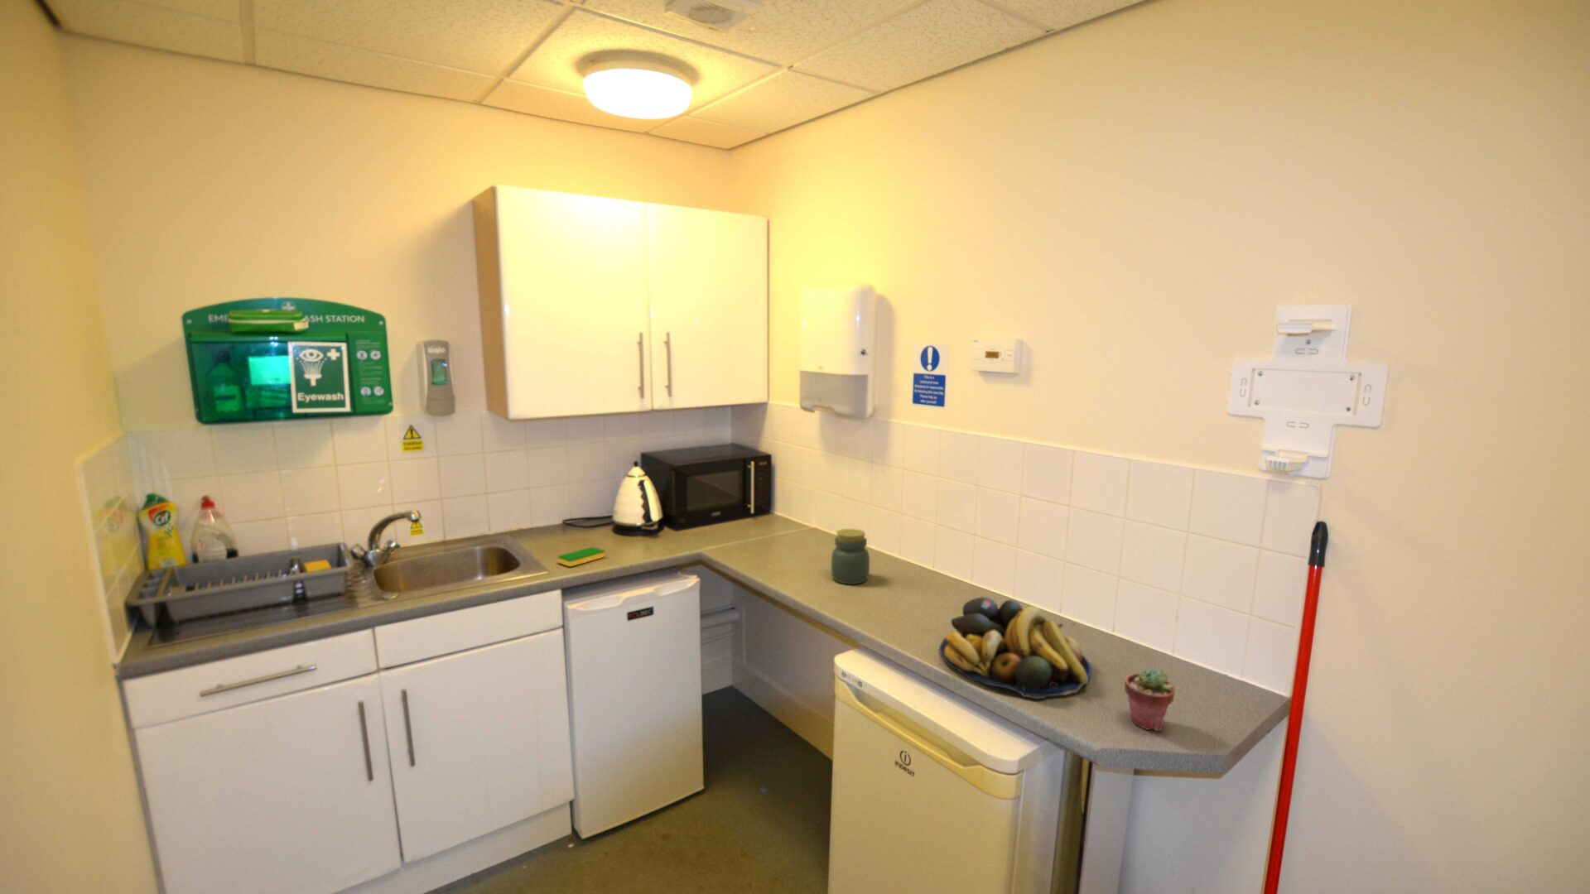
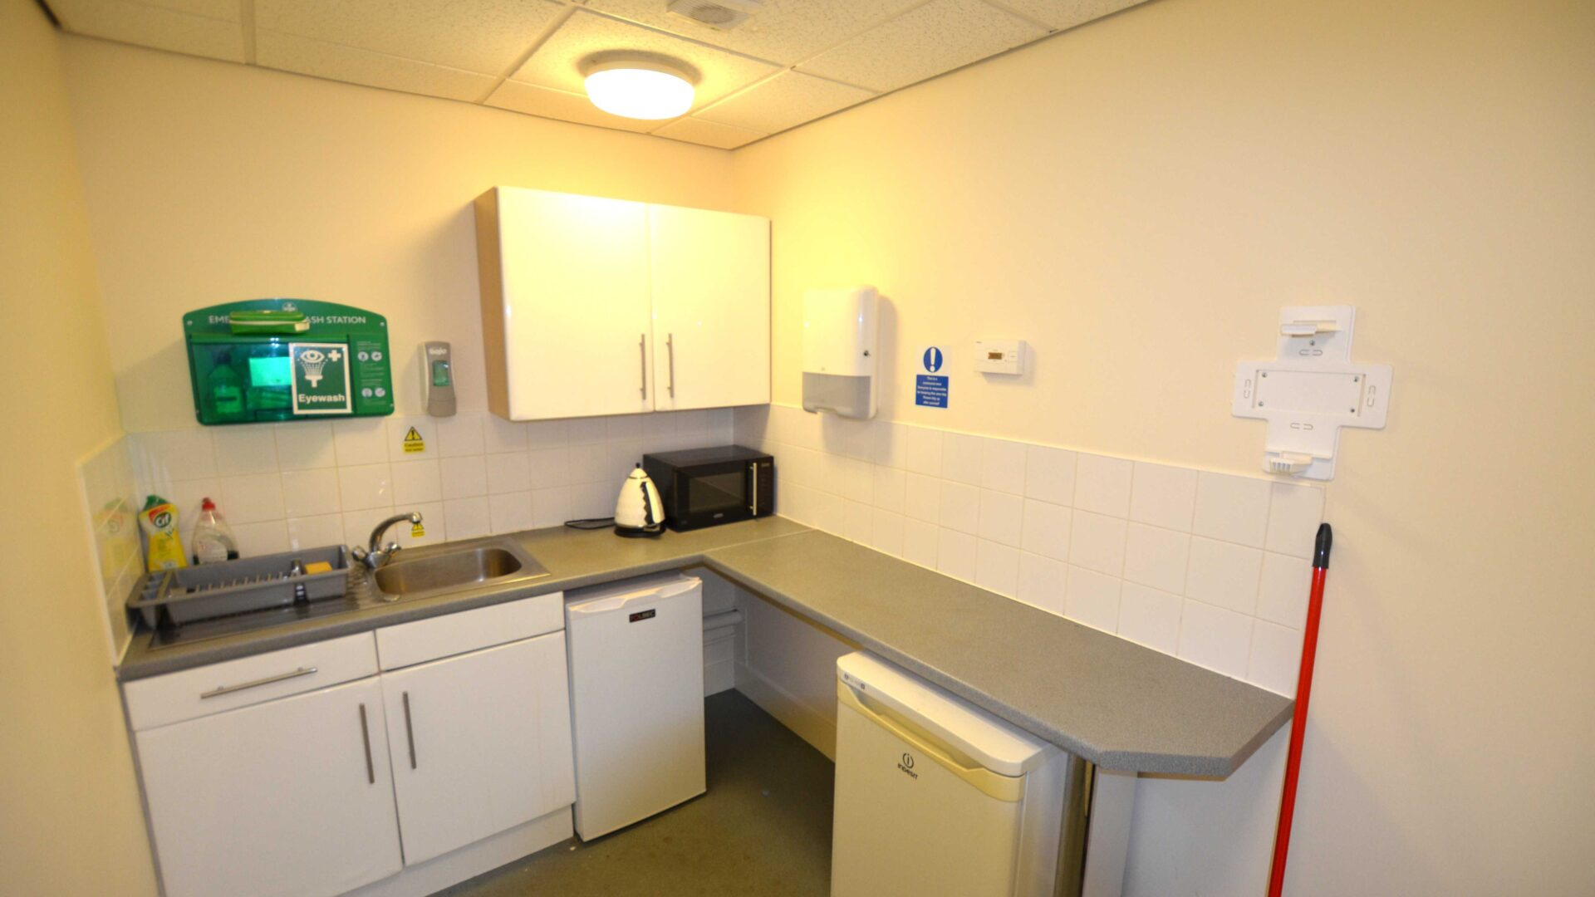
- dish sponge [557,546,605,568]
- fruit bowl [938,596,1092,701]
- jar [831,528,870,585]
- potted succulent [1124,666,1176,731]
